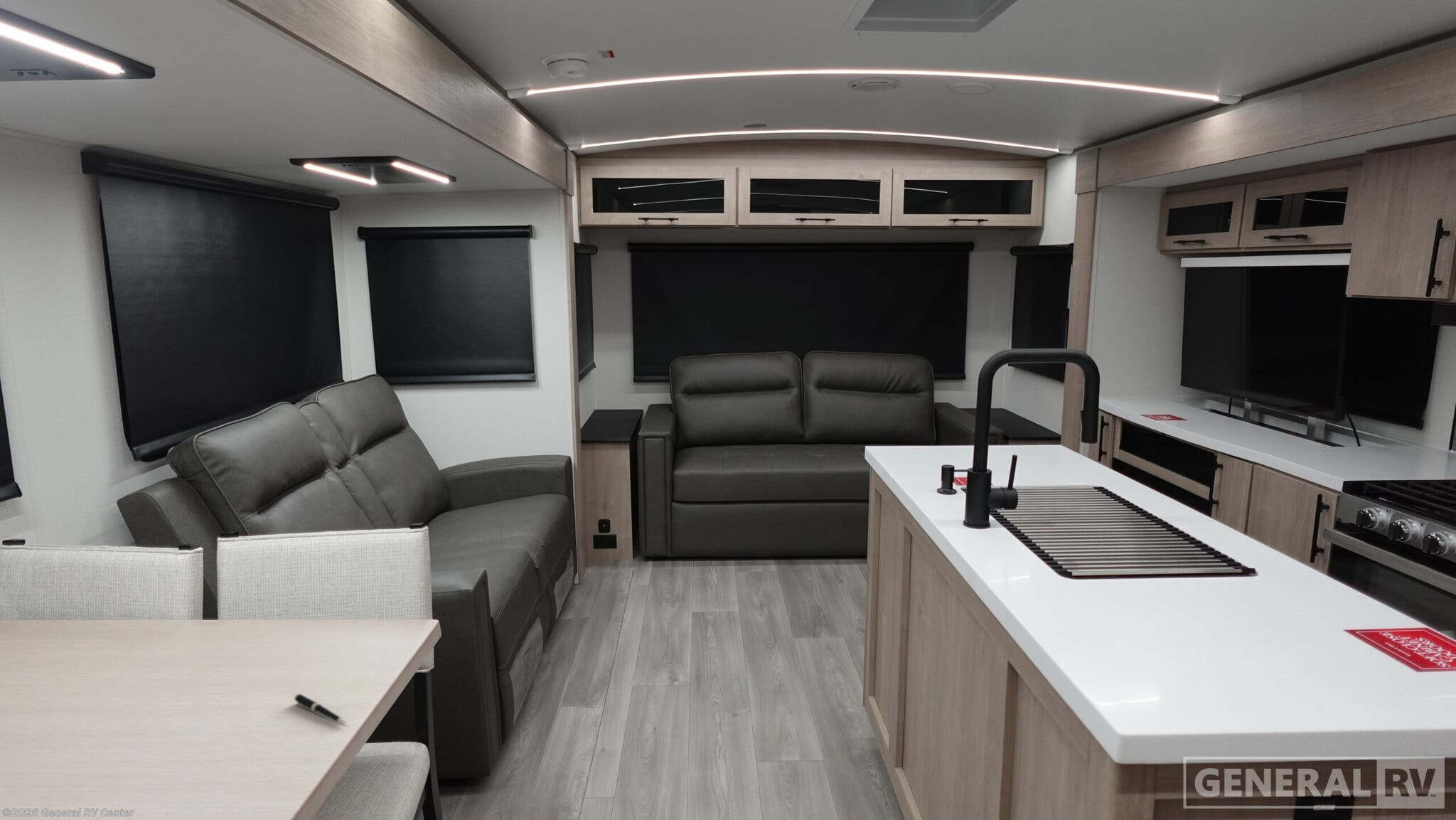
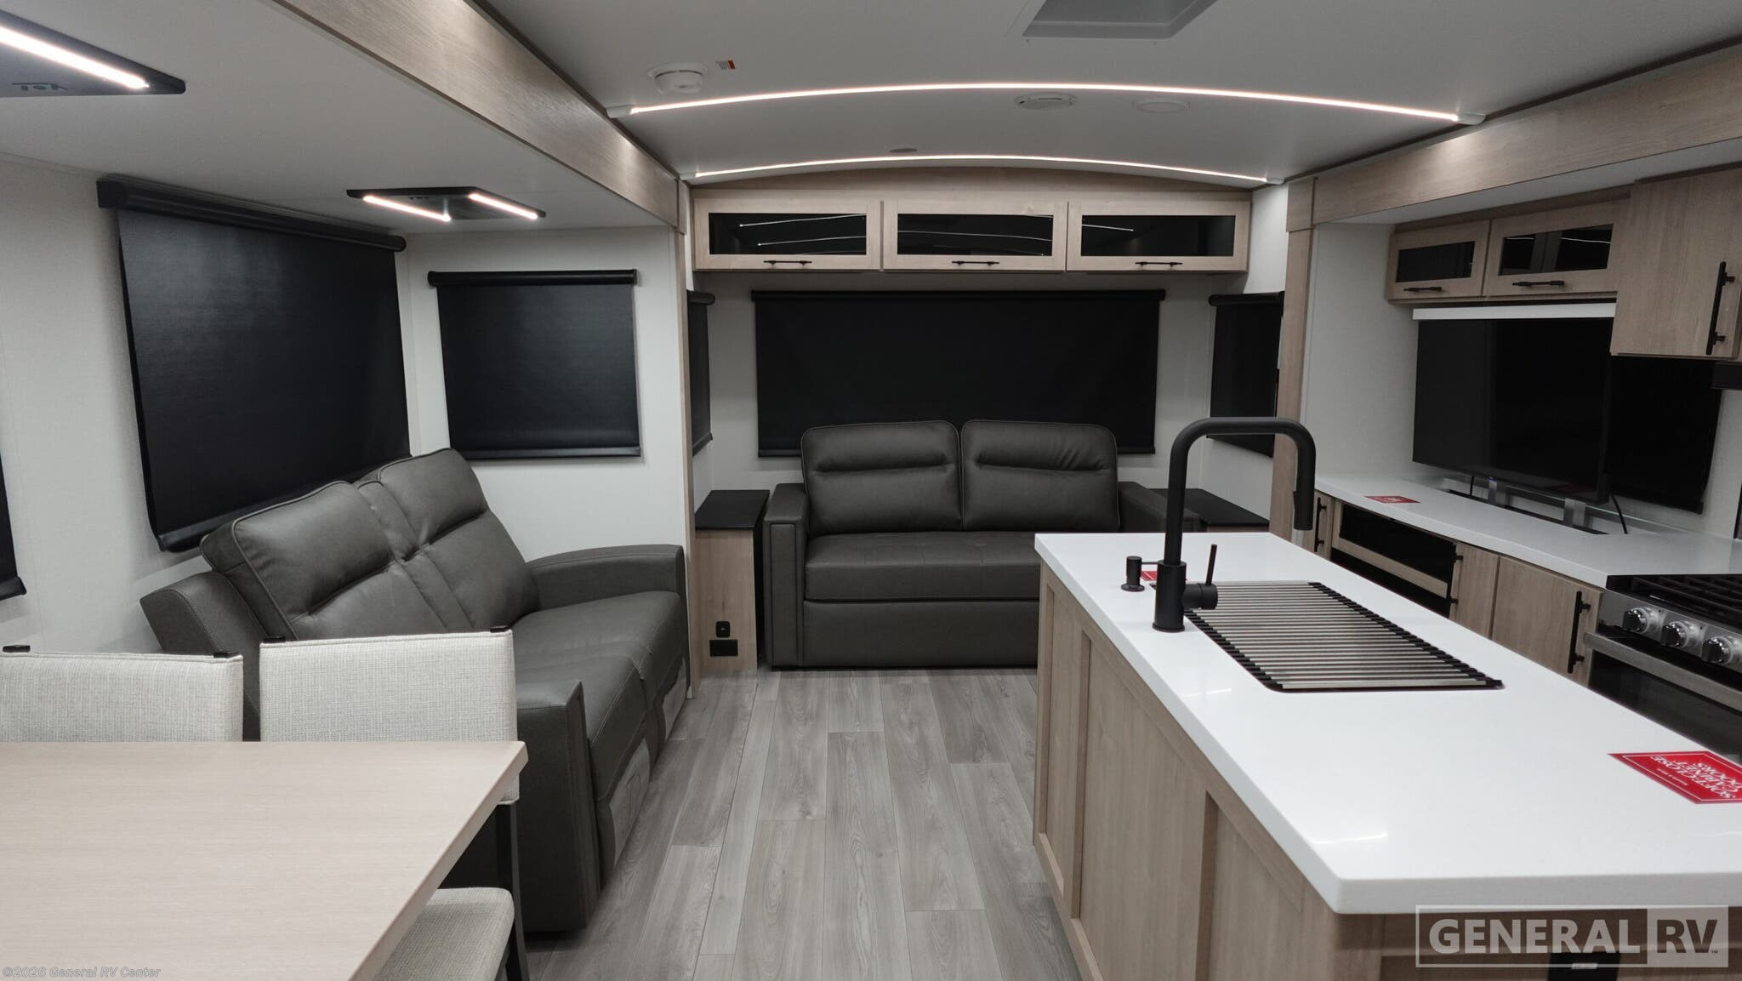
- pen [294,693,347,725]
